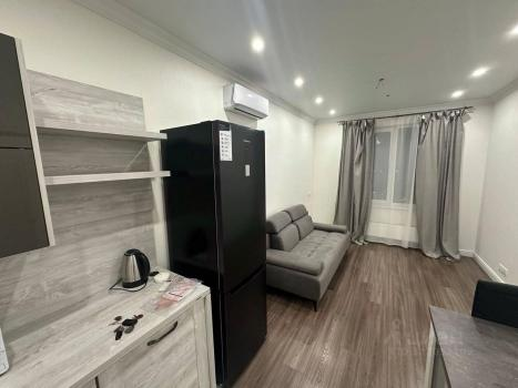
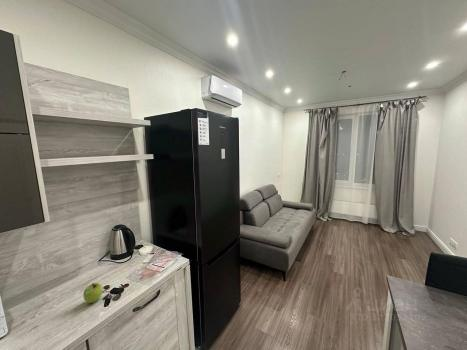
+ fruit [82,282,104,304]
